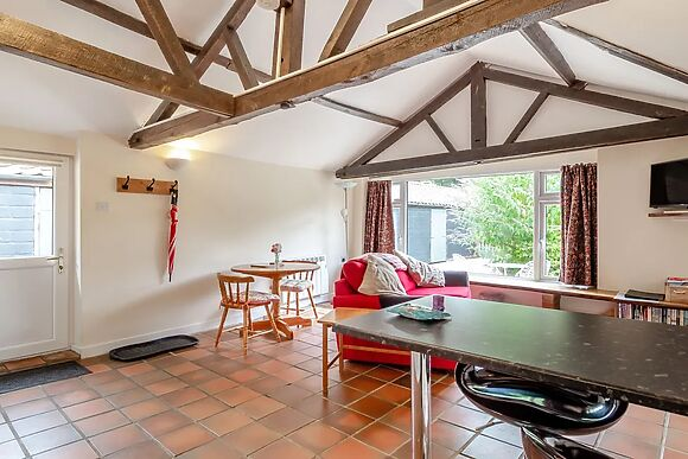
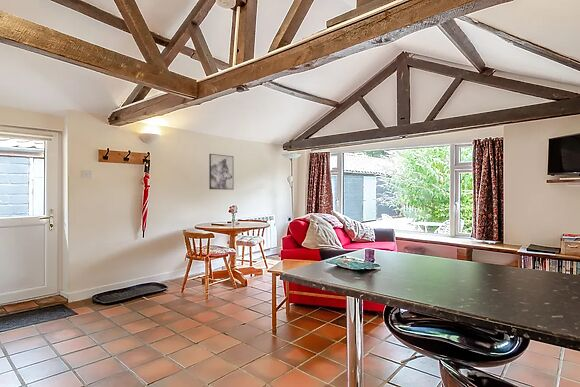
+ wall art [208,153,234,191]
